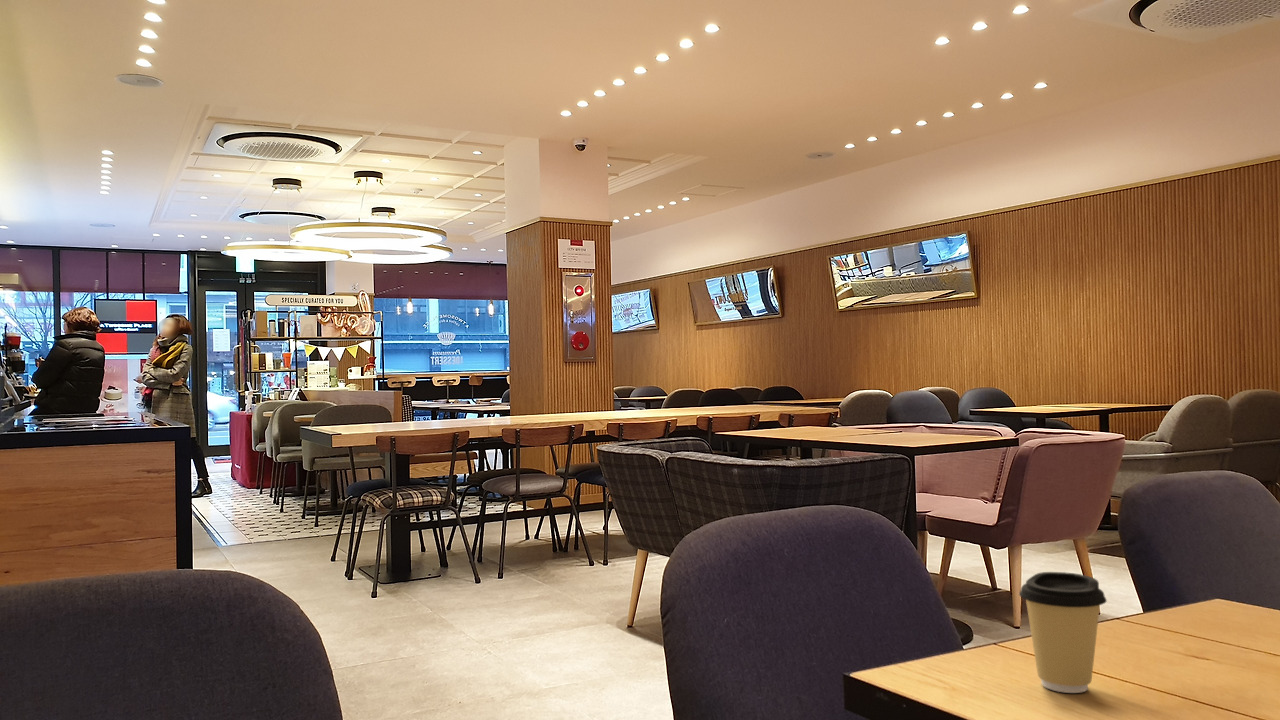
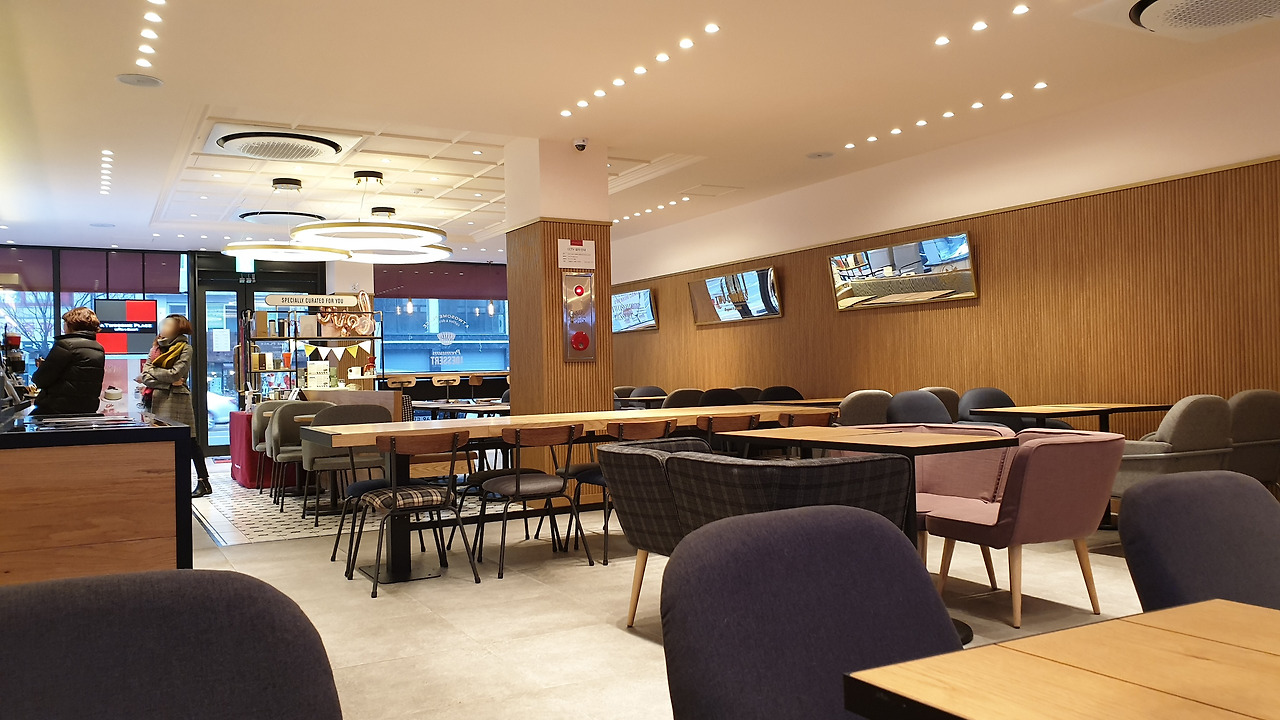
- coffee cup [1018,571,1108,694]
